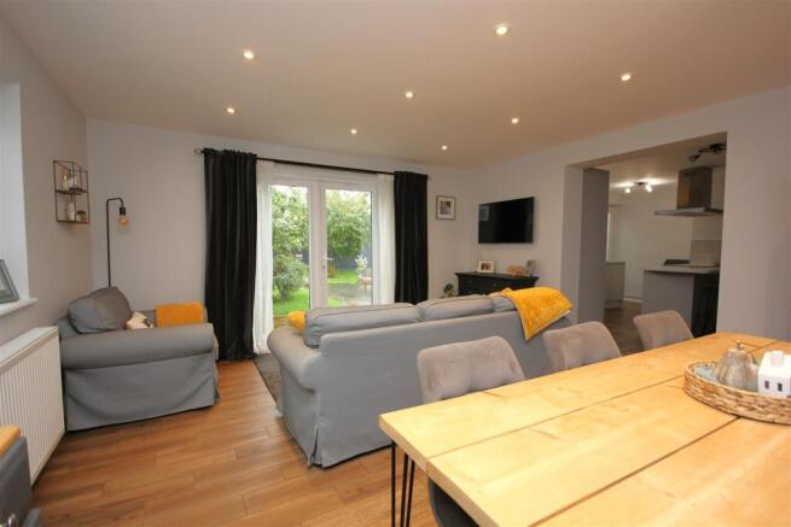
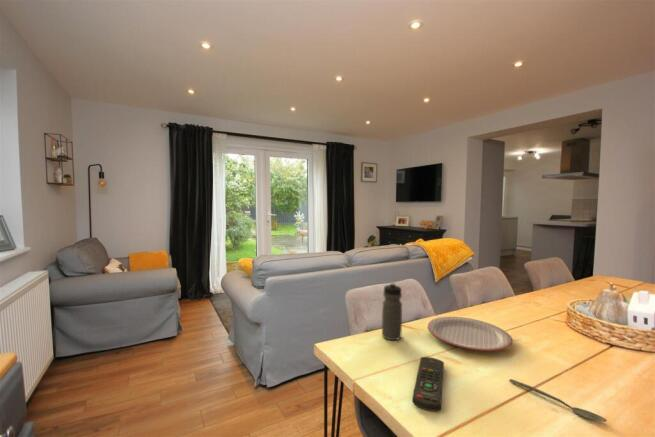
+ plate [427,316,513,352]
+ water bottle [381,281,403,341]
+ remote control [411,356,445,412]
+ spoon [508,378,608,423]
